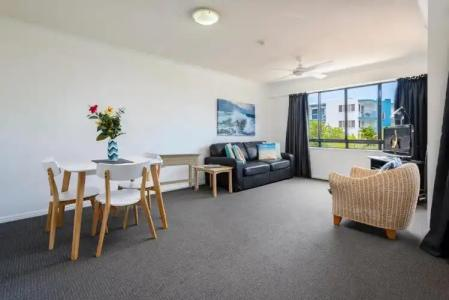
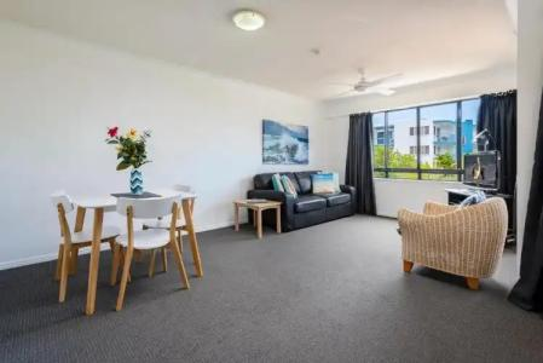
- console table [153,153,202,197]
